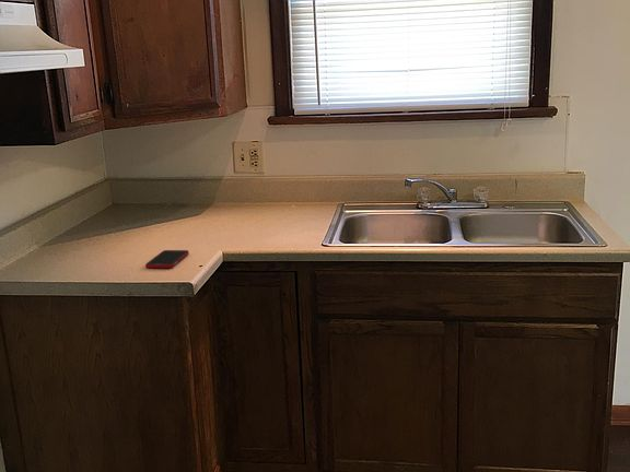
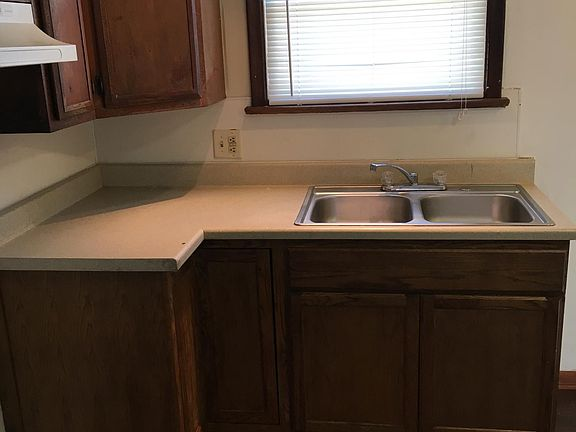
- cell phone [144,249,189,269]
